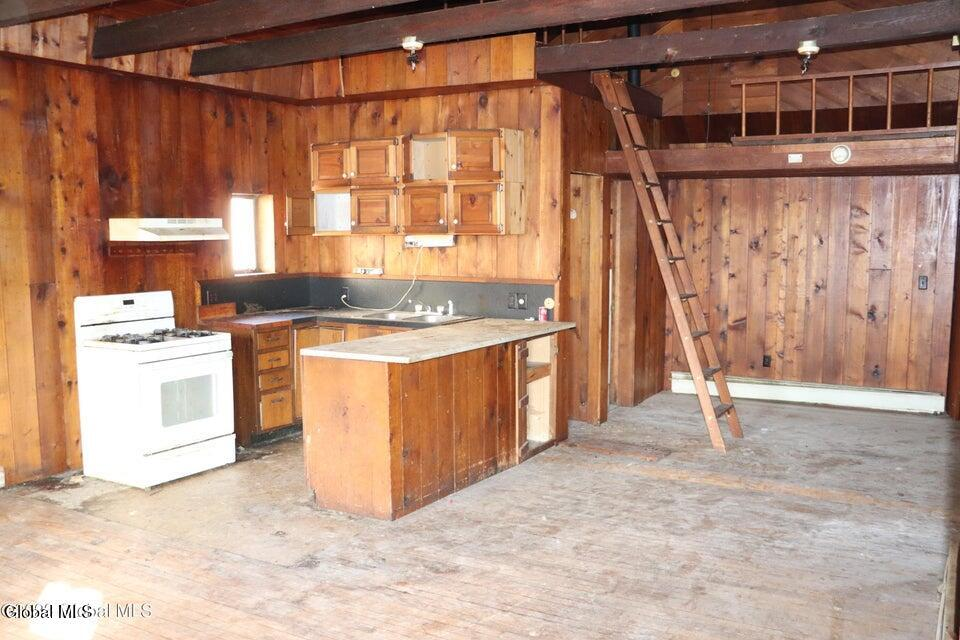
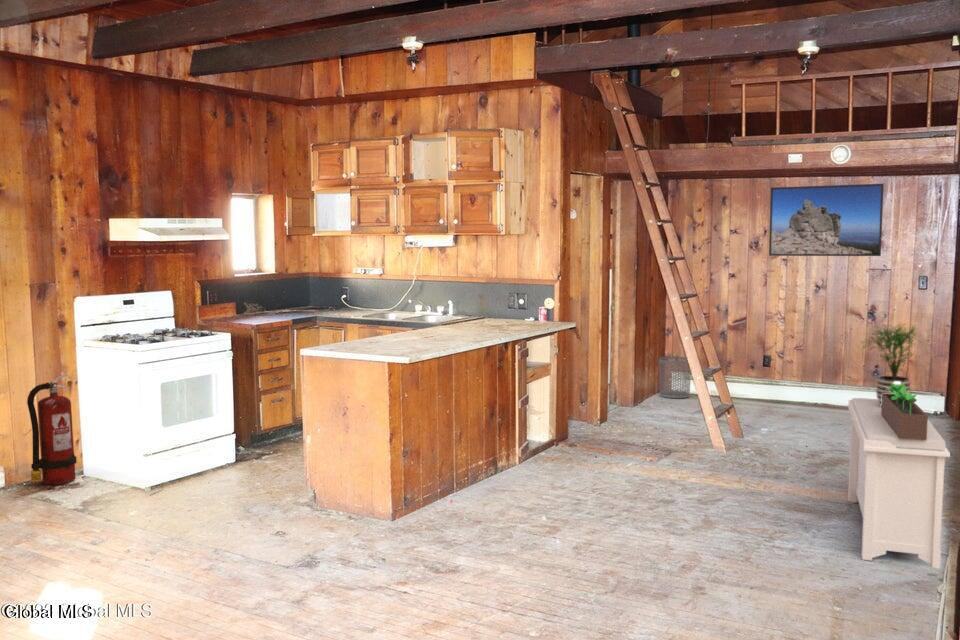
+ bench [847,397,951,570]
+ fire extinguisher [26,373,78,486]
+ waste bin [657,355,692,399]
+ succulent planter [881,381,929,440]
+ potted plant [859,322,925,406]
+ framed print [768,183,885,257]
